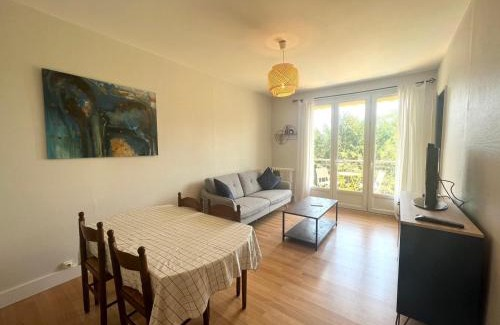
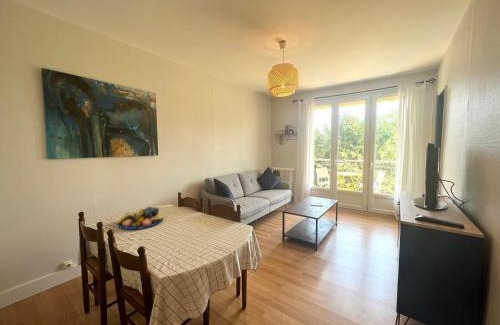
+ fruit bowl [116,206,164,230]
